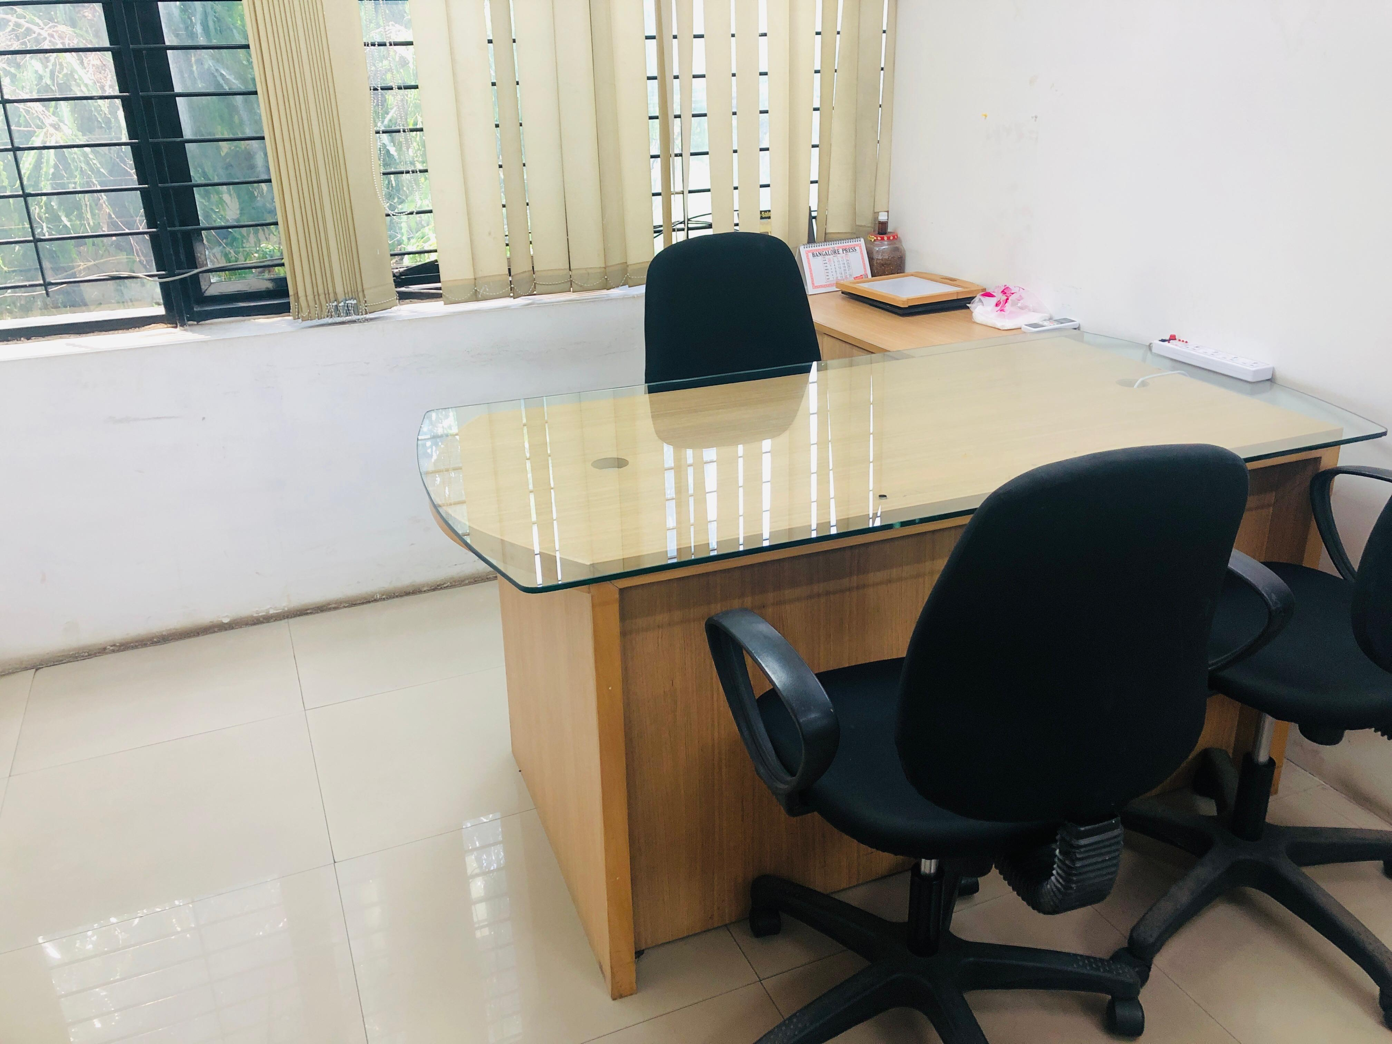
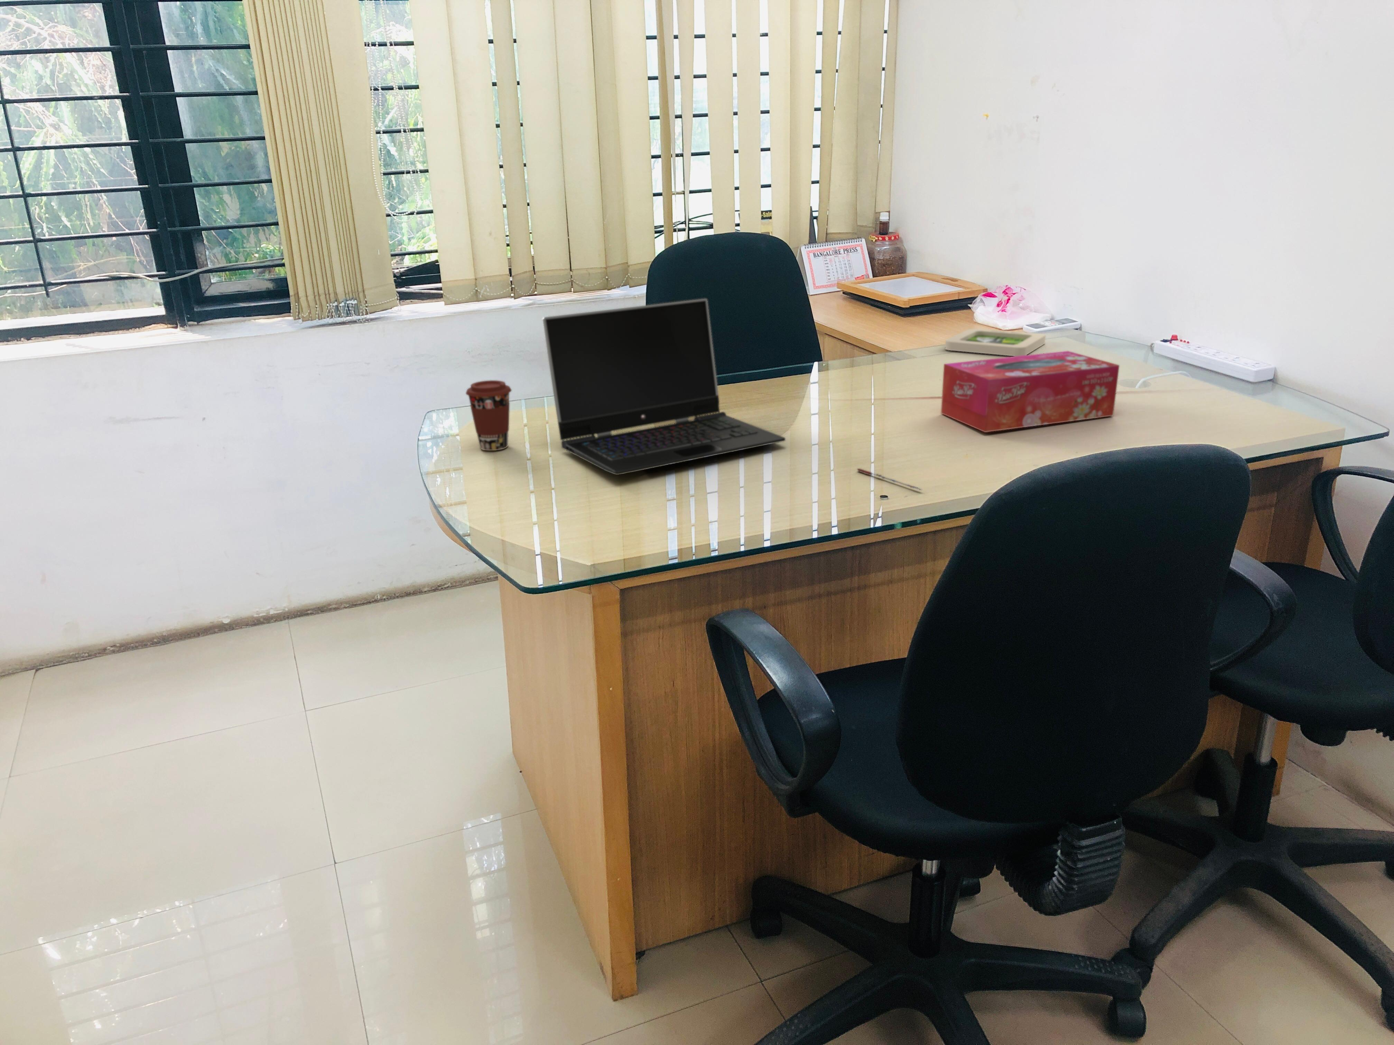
+ picture frame [945,328,1046,357]
+ tissue box [941,350,1120,432]
+ coffee cup [465,380,511,451]
+ laptop computer [542,299,786,475]
+ pen [856,468,922,491]
